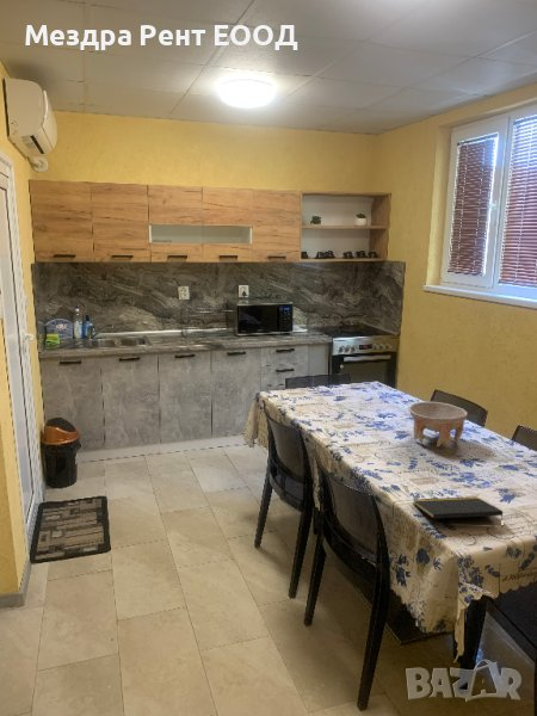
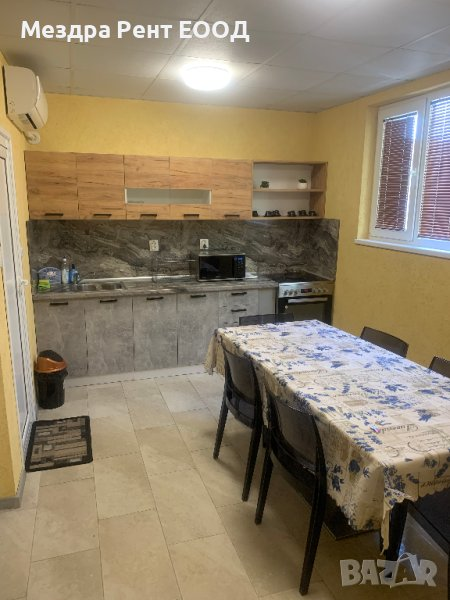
- notepad [412,495,504,520]
- bowl [407,401,469,449]
